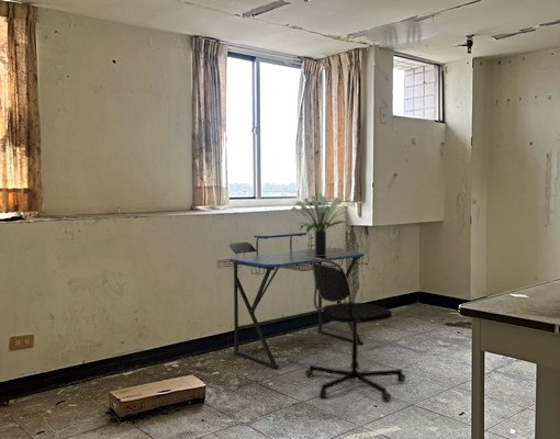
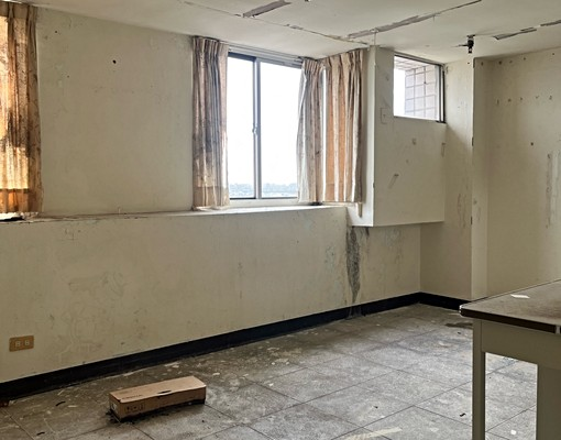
- ceiling light [365,21,441,47]
- office chair [304,258,406,403]
- potted plant [290,192,349,256]
- desk [215,230,370,370]
